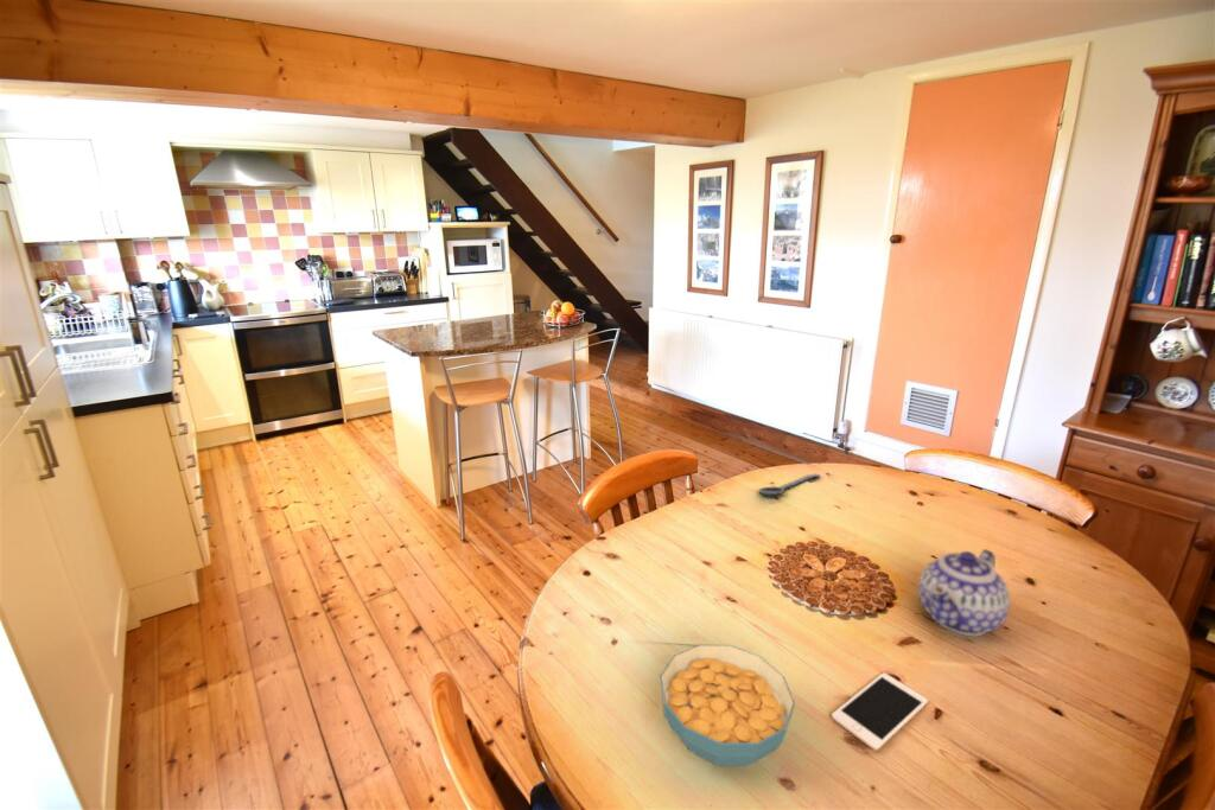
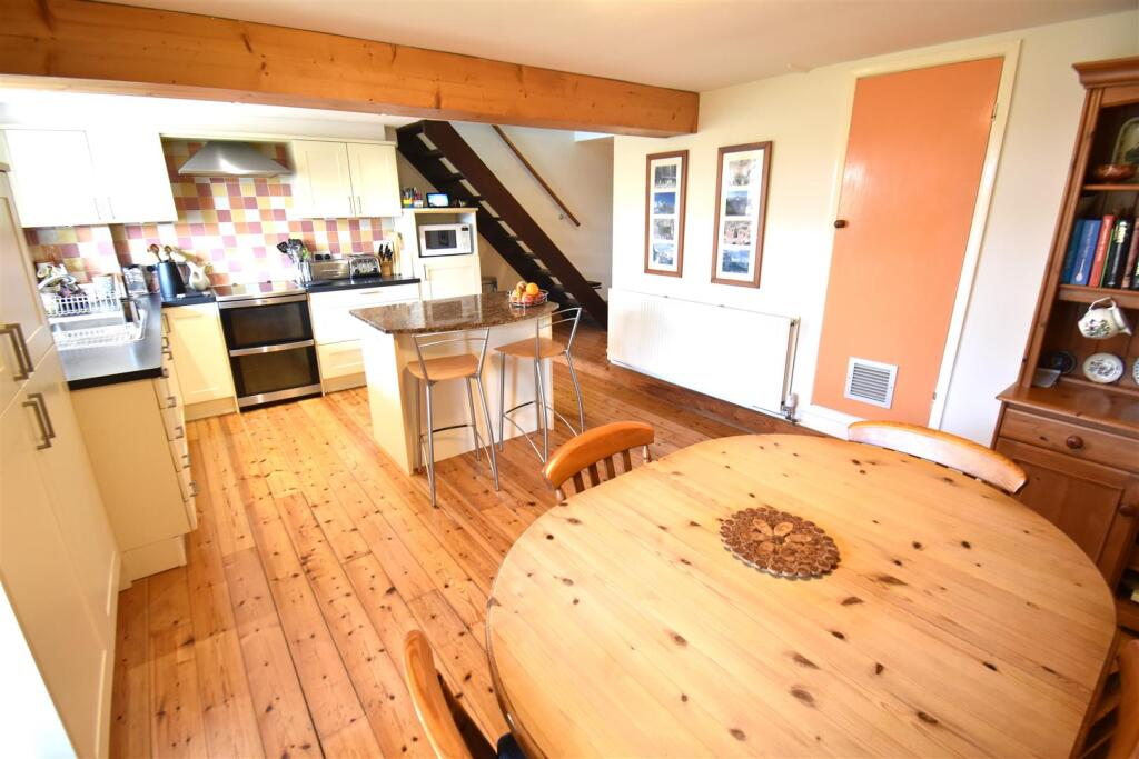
- cereal bowl [660,644,796,767]
- teapot [917,548,1011,637]
- cell phone [831,671,929,752]
- spoon [757,473,822,497]
